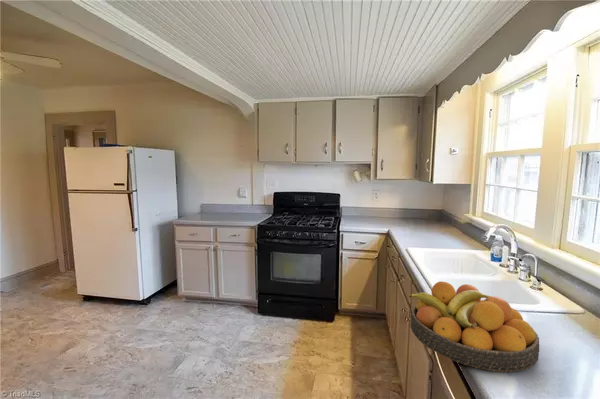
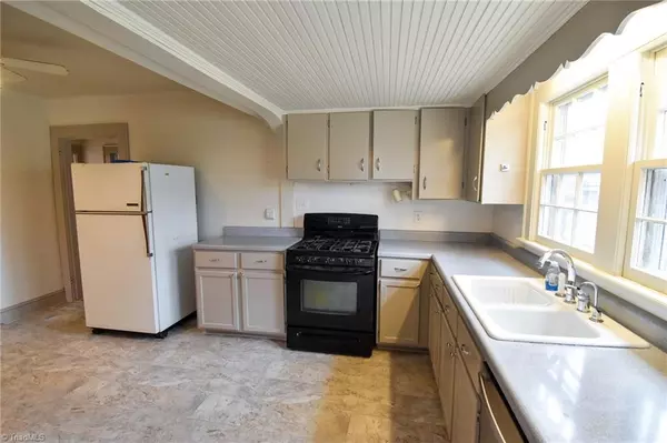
- fruit bowl [408,280,540,373]
